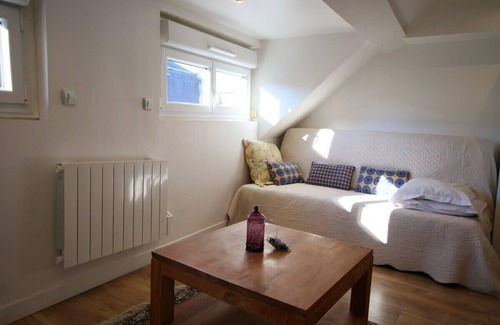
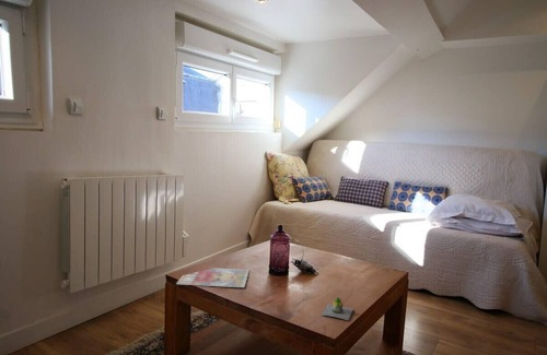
+ decorative egg [321,296,354,321]
+ magazine [175,268,251,288]
